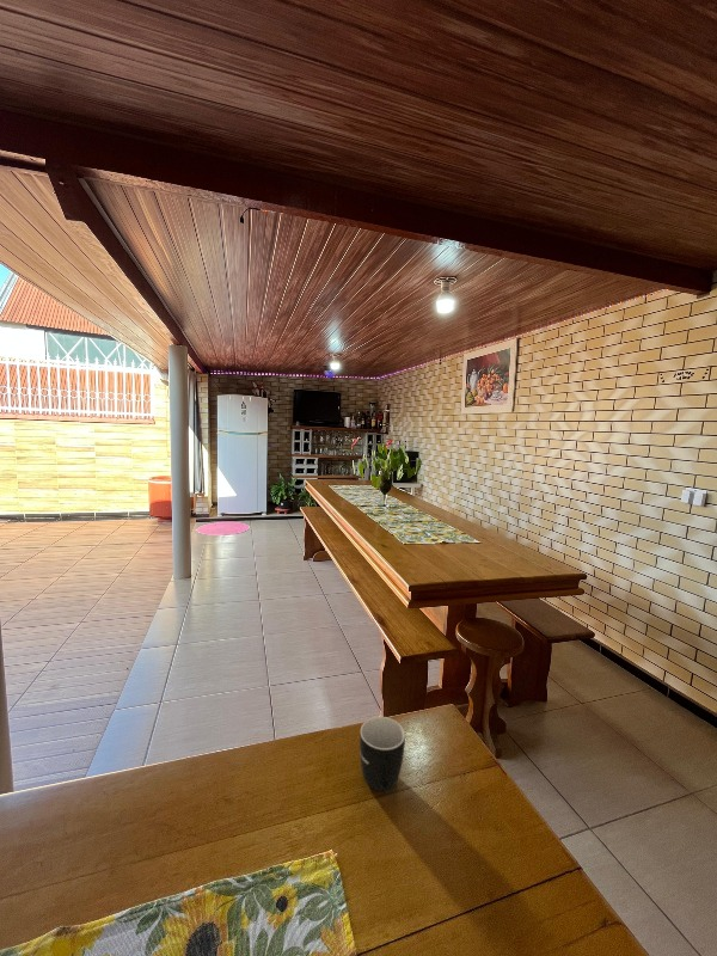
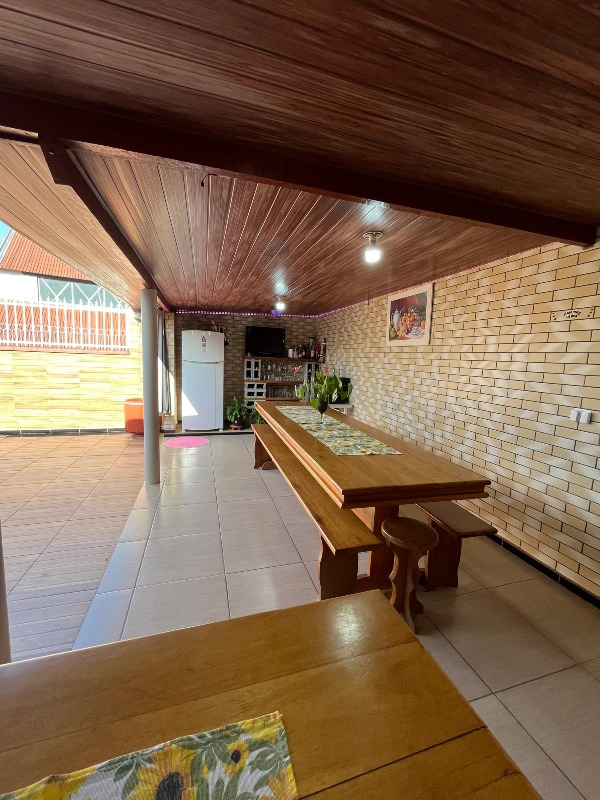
- mug [358,716,406,795]
